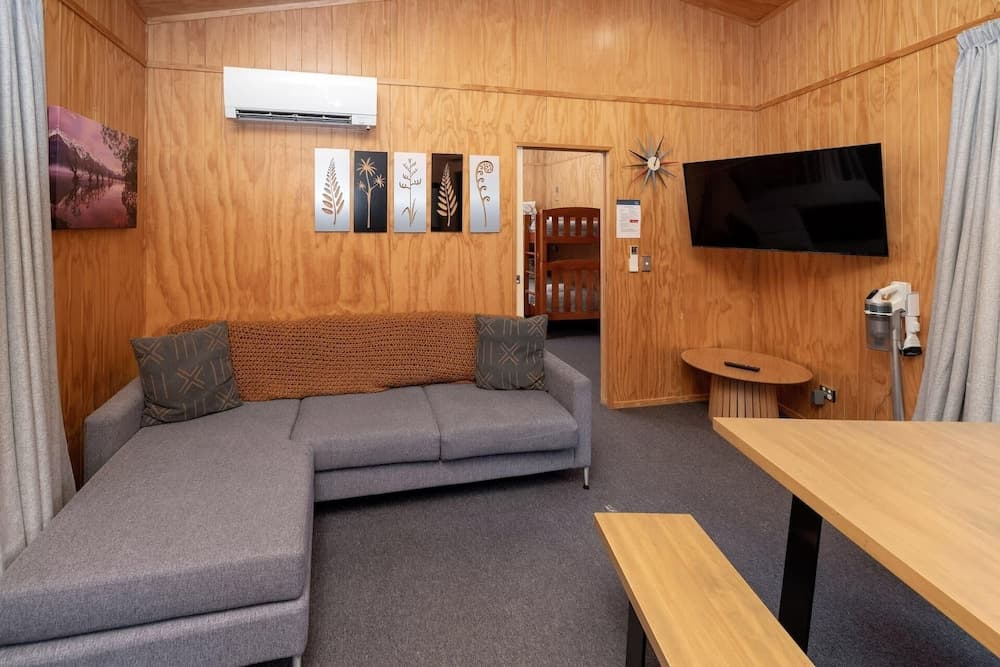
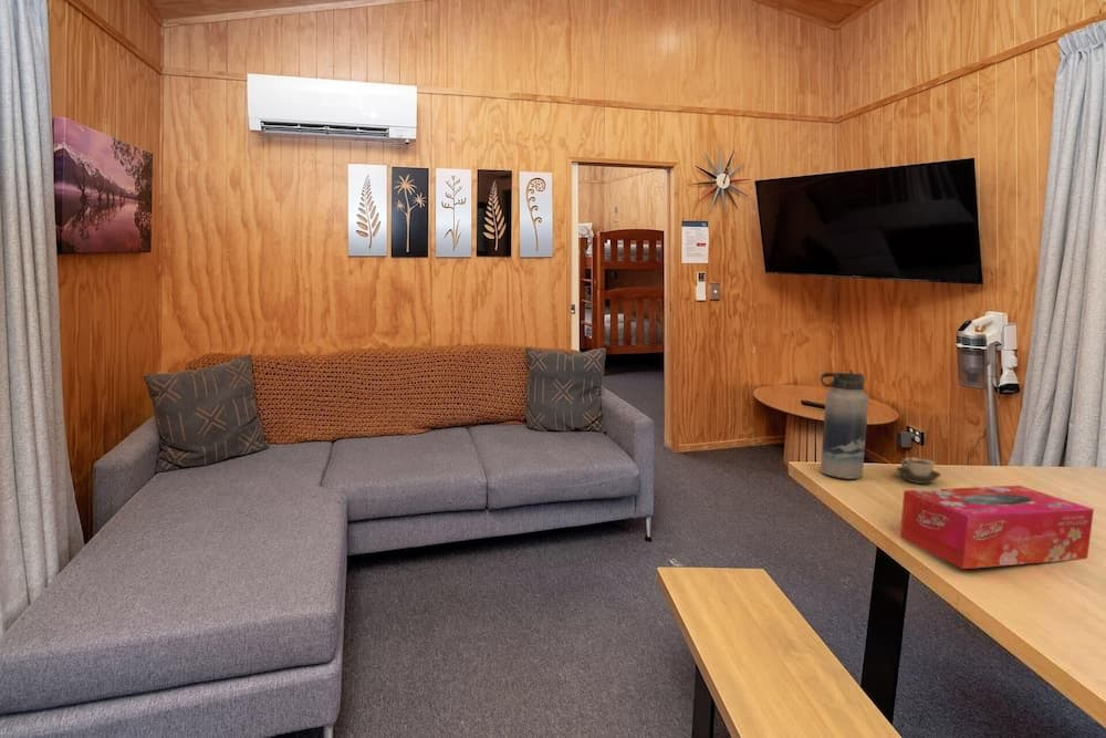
+ cup [896,457,942,485]
+ water bottle [820,368,869,480]
+ tissue box [899,485,1095,570]
